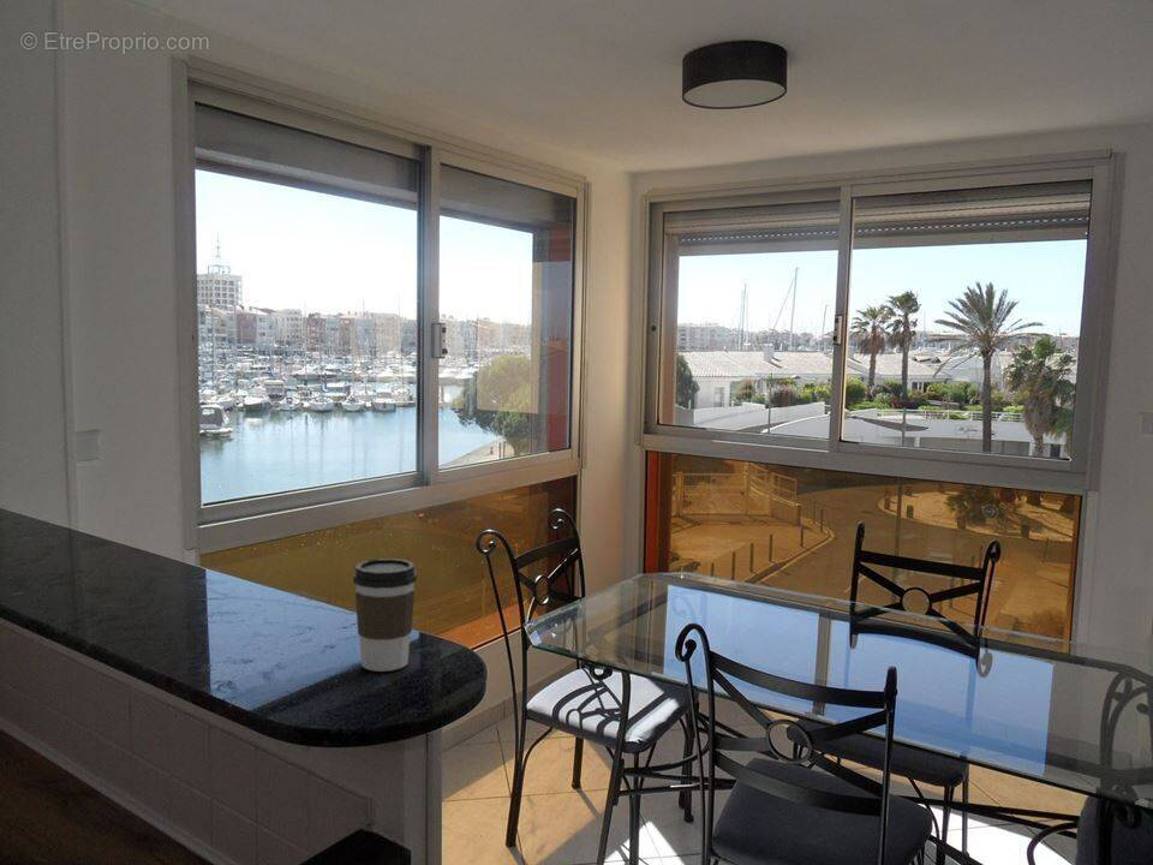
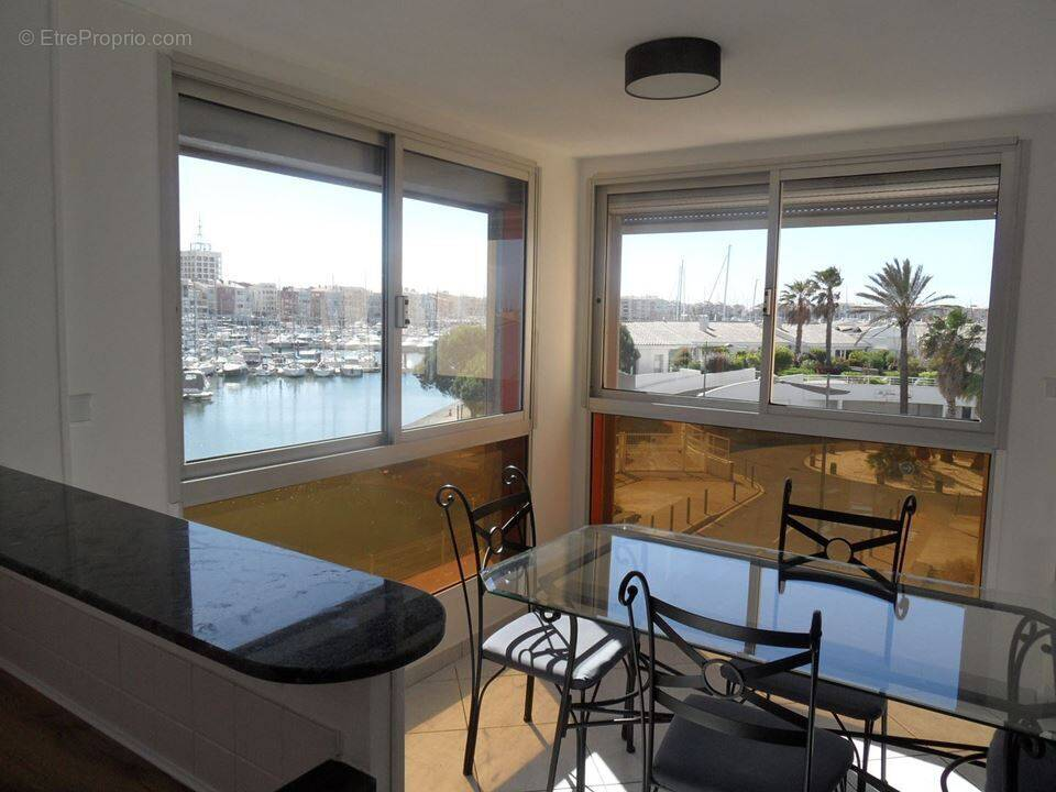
- coffee cup [352,557,418,673]
